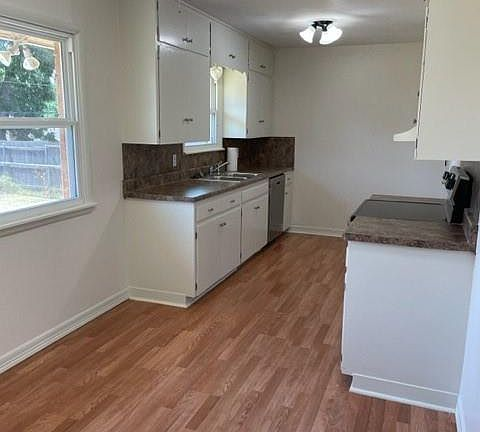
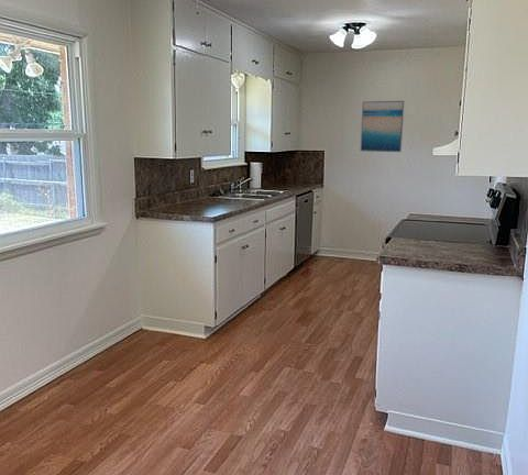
+ wall art [360,100,405,153]
